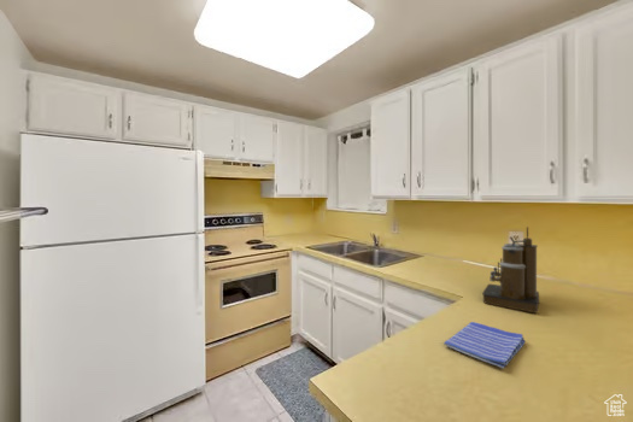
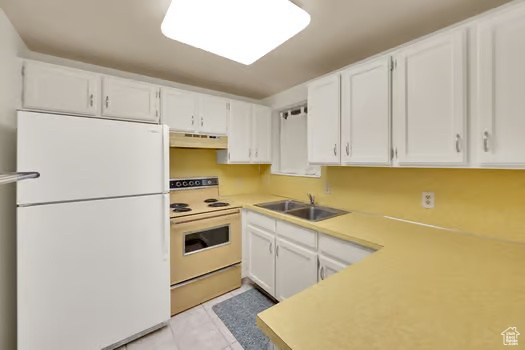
- dish towel [442,321,527,370]
- coffee maker [481,225,540,313]
